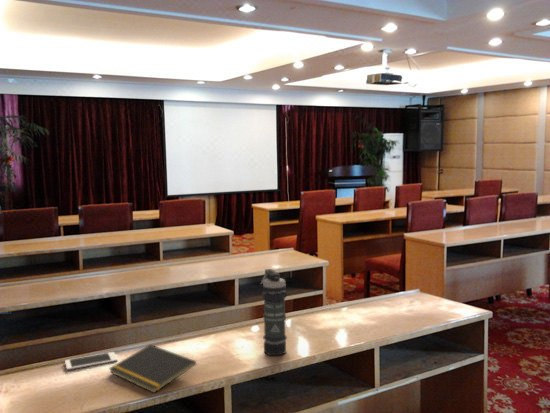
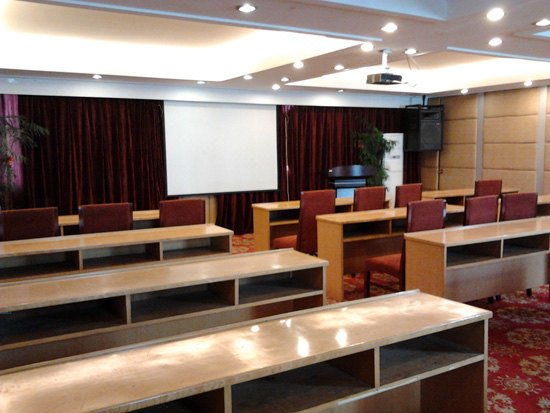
- notepad [108,343,197,394]
- cell phone [64,351,119,371]
- smoke grenade [260,268,288,356]
